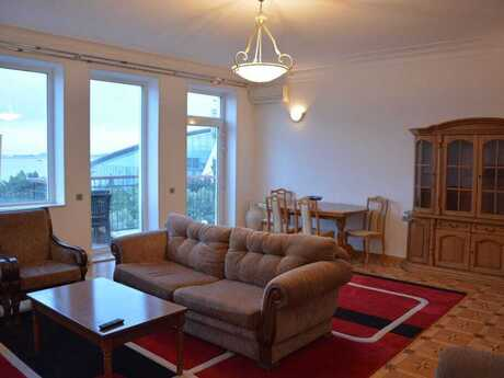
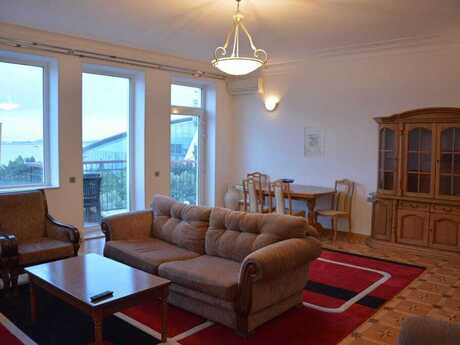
+ wall art [302,123,326,159]
